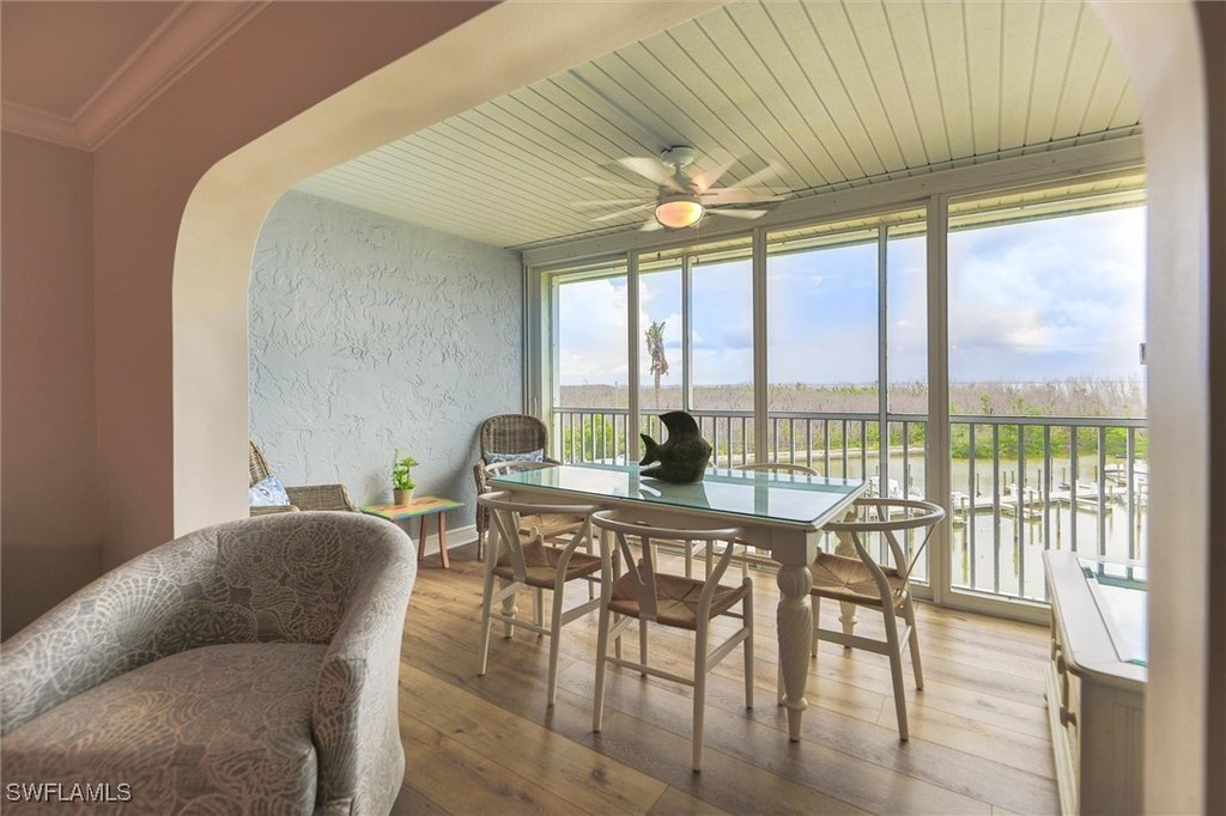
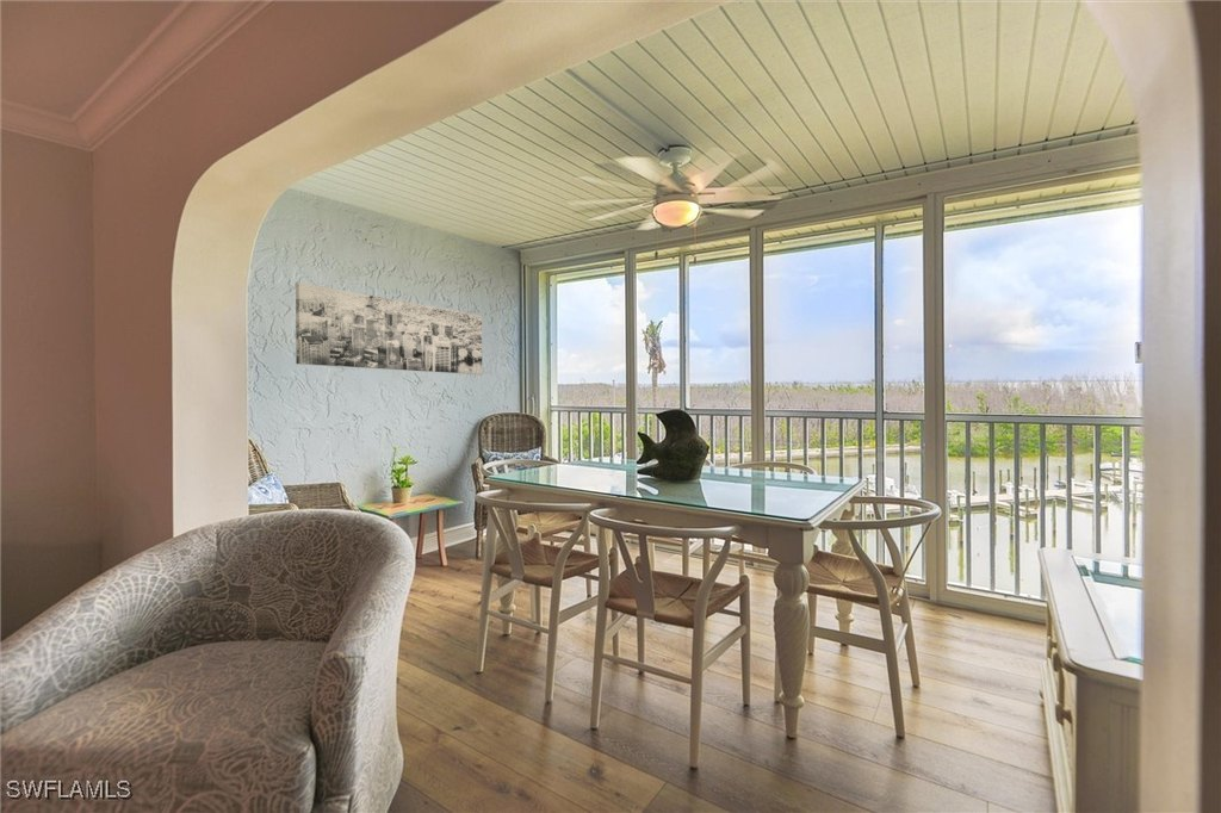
+ wall art [295,281,483,376]
